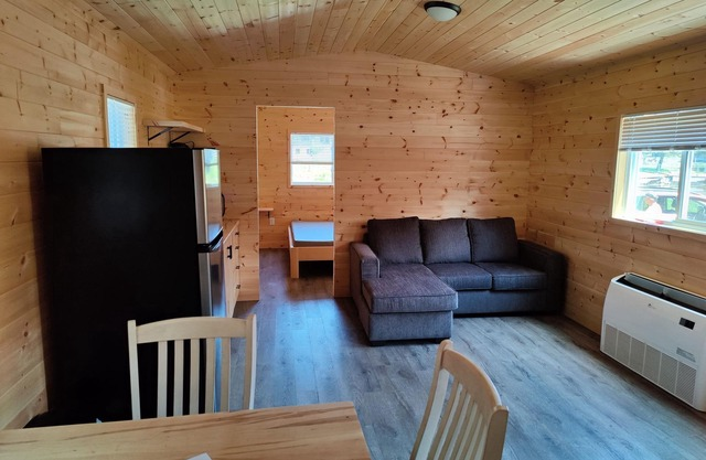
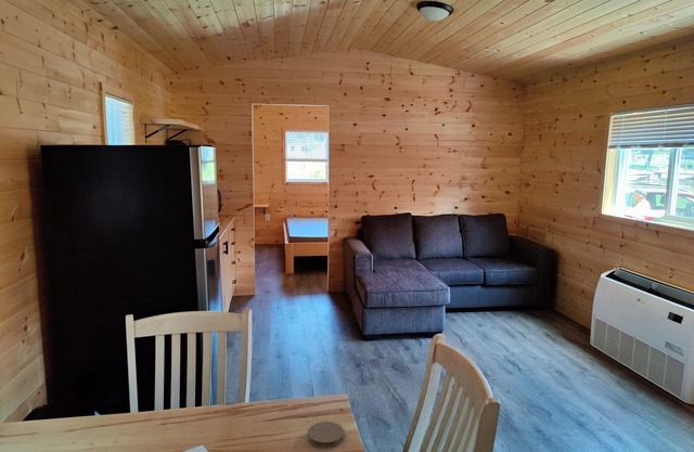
+ coaster [307,421,345,449]
